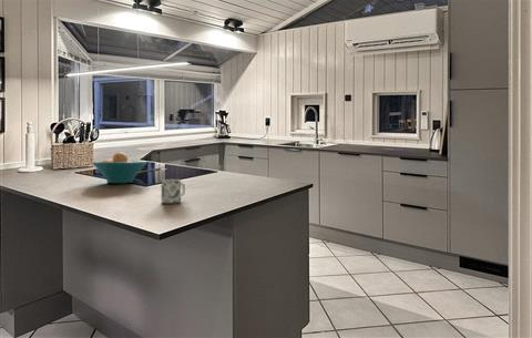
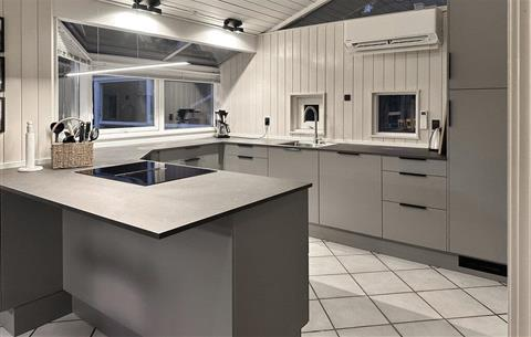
- fruit bowl [91,151,149,184]
- mug [161,178,186,204]
